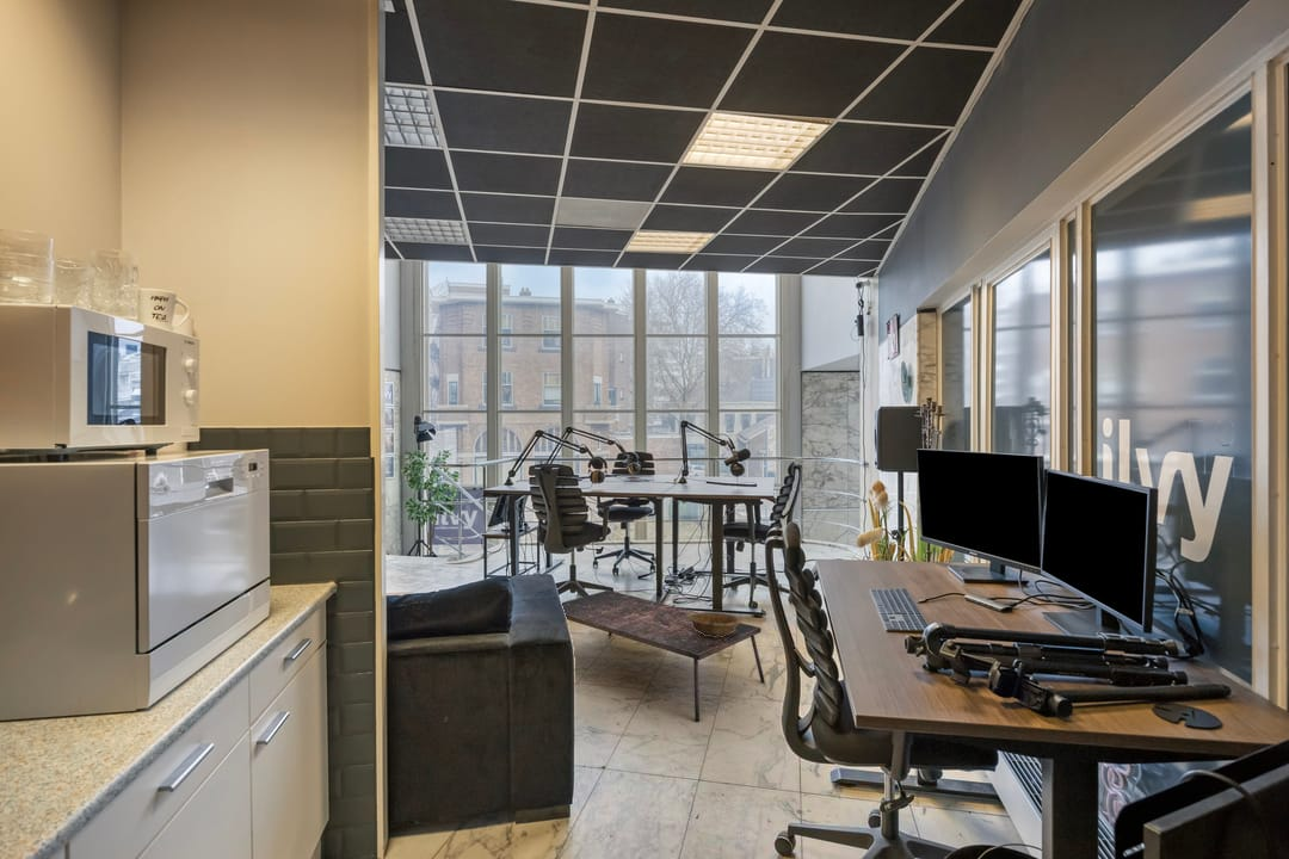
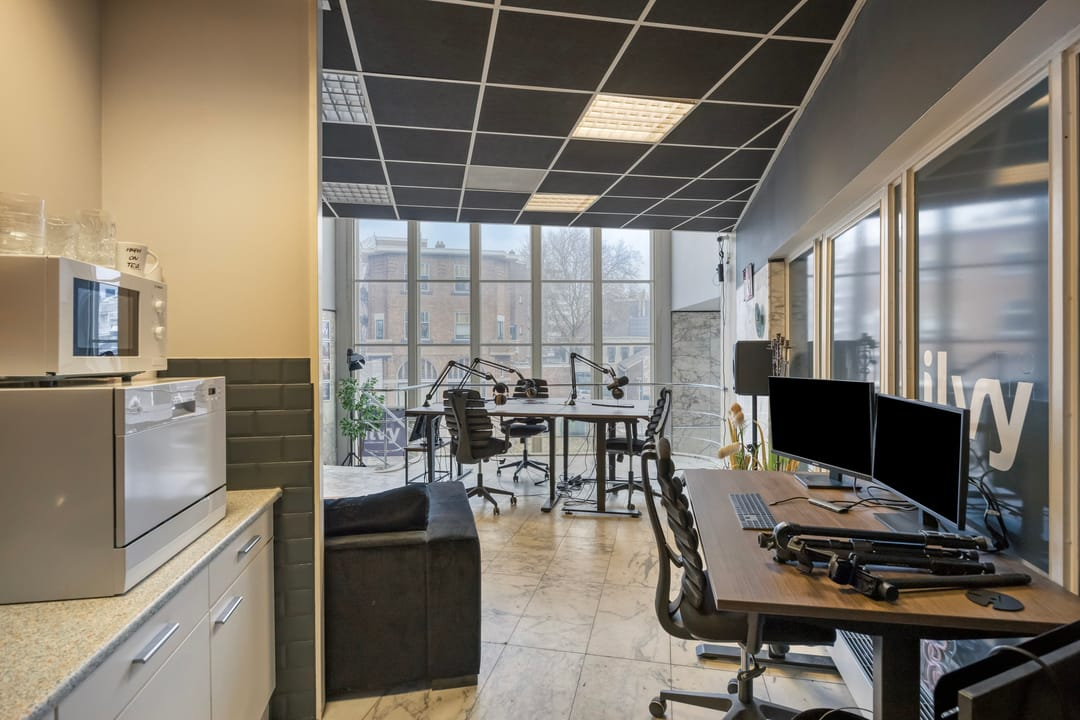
- coffee table [561,589,766,723]
- decorative bowl [689,611,741,637]
